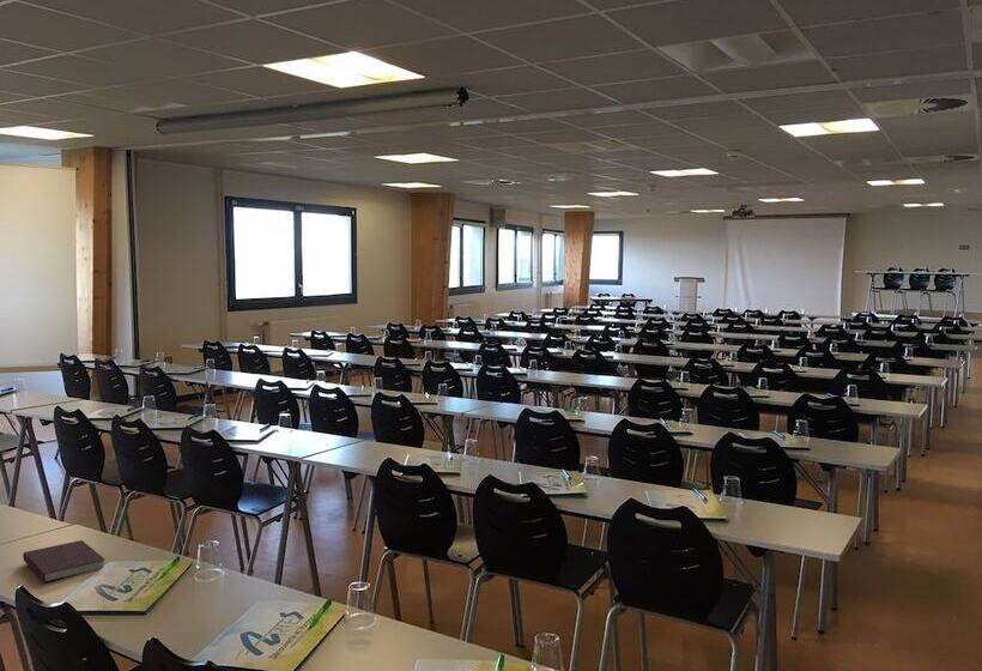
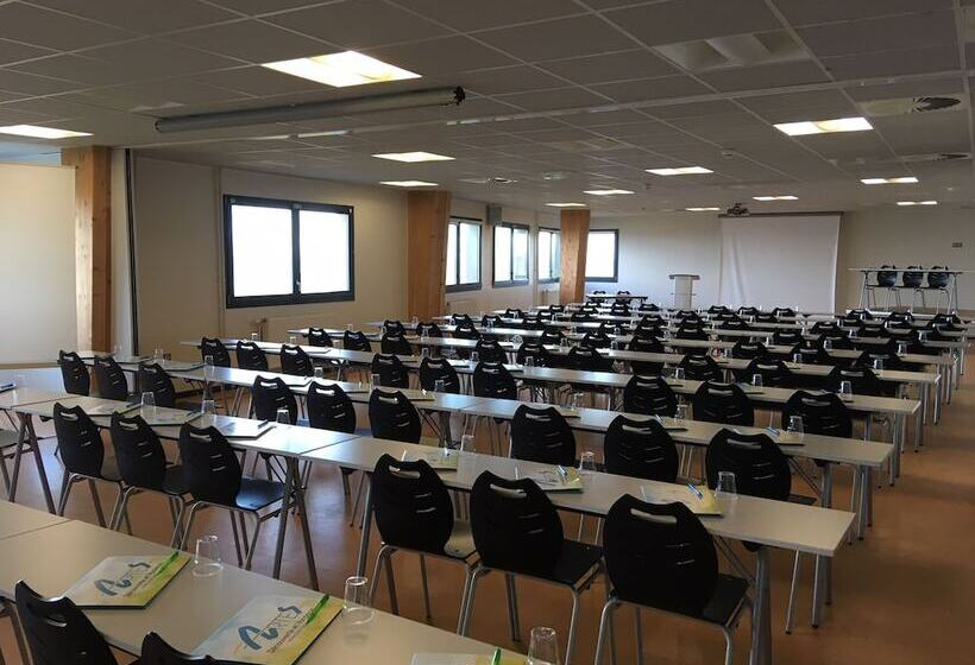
- notebook [22,539,107,584]
